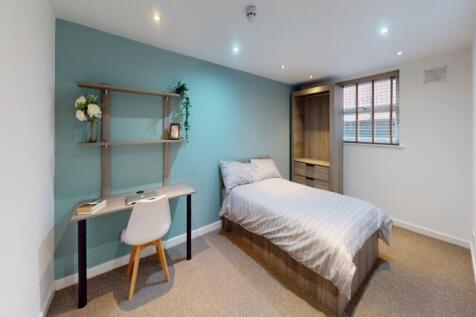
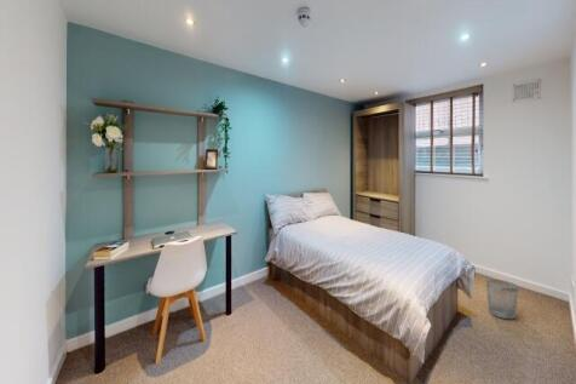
+ wastebasket [485,277,520,320]
